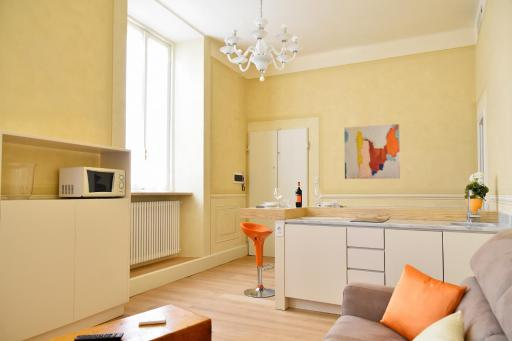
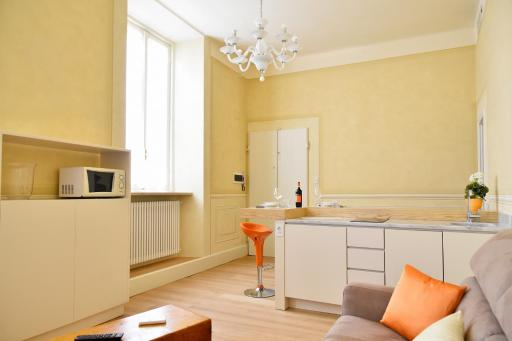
- wall art [343,123,401,180]
